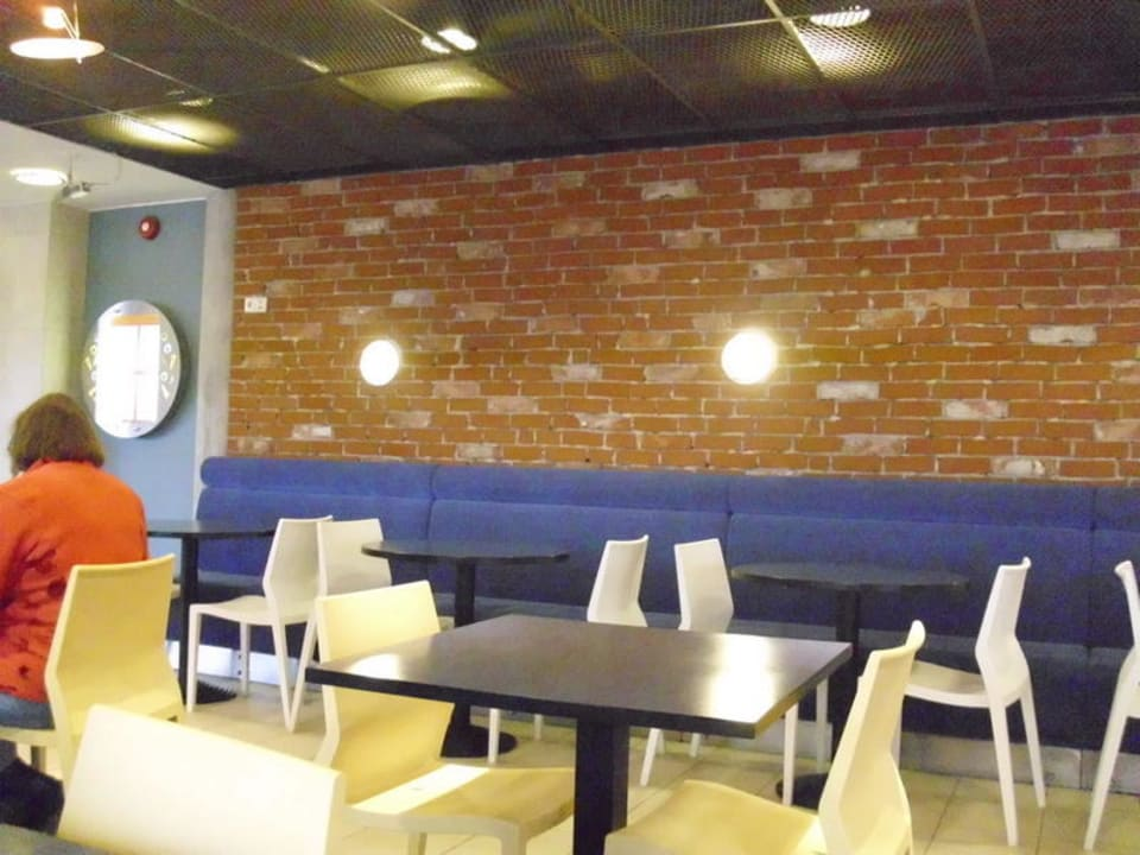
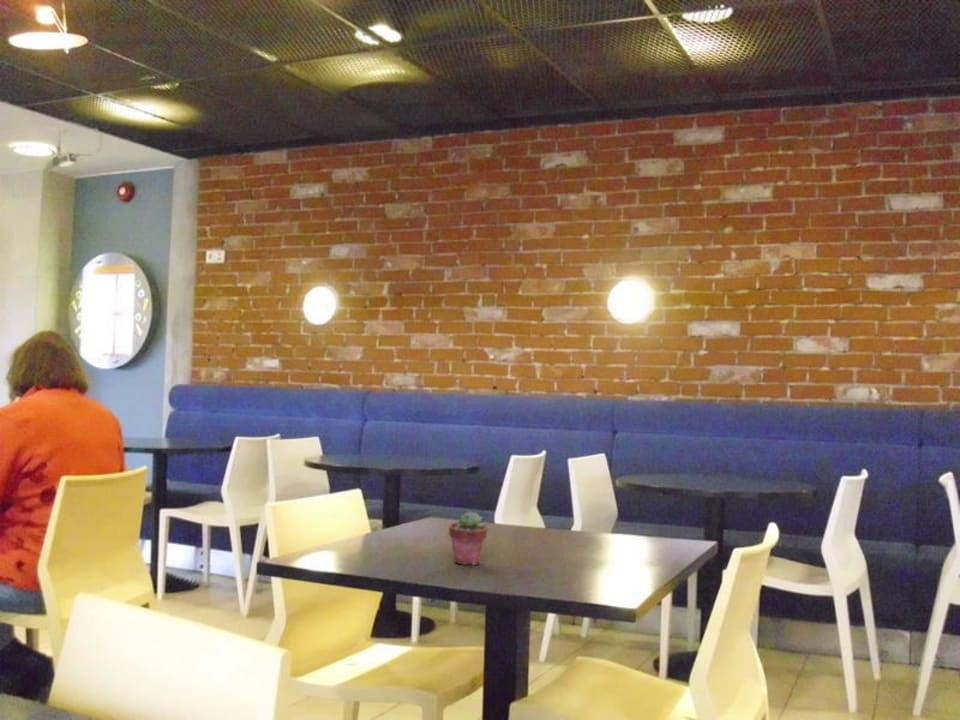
+ potted succulent [448,510,489,566]
